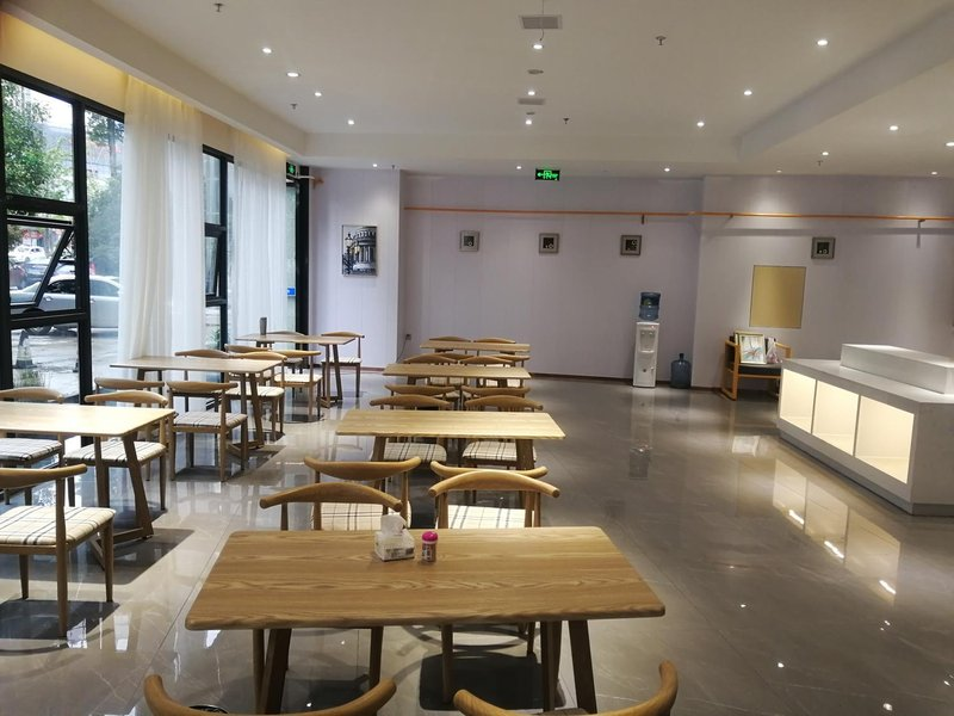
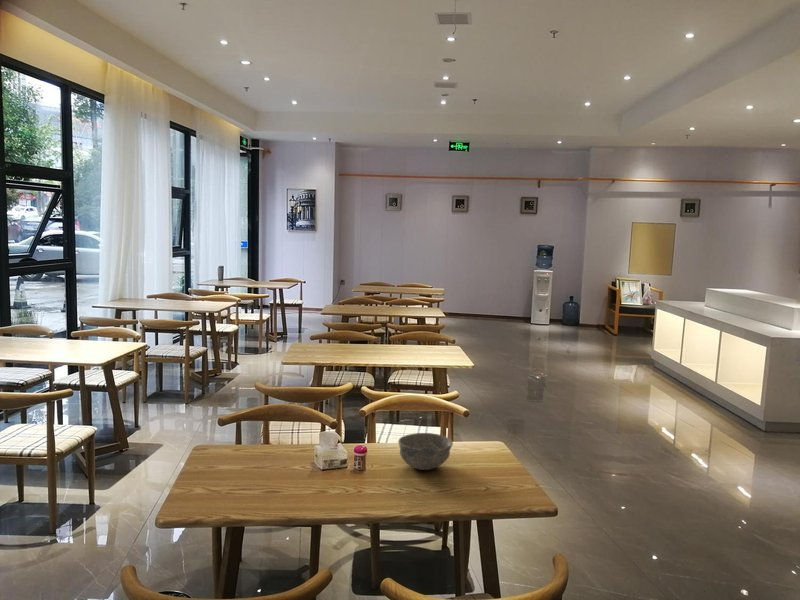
+ bowl [397,432,454,471]
